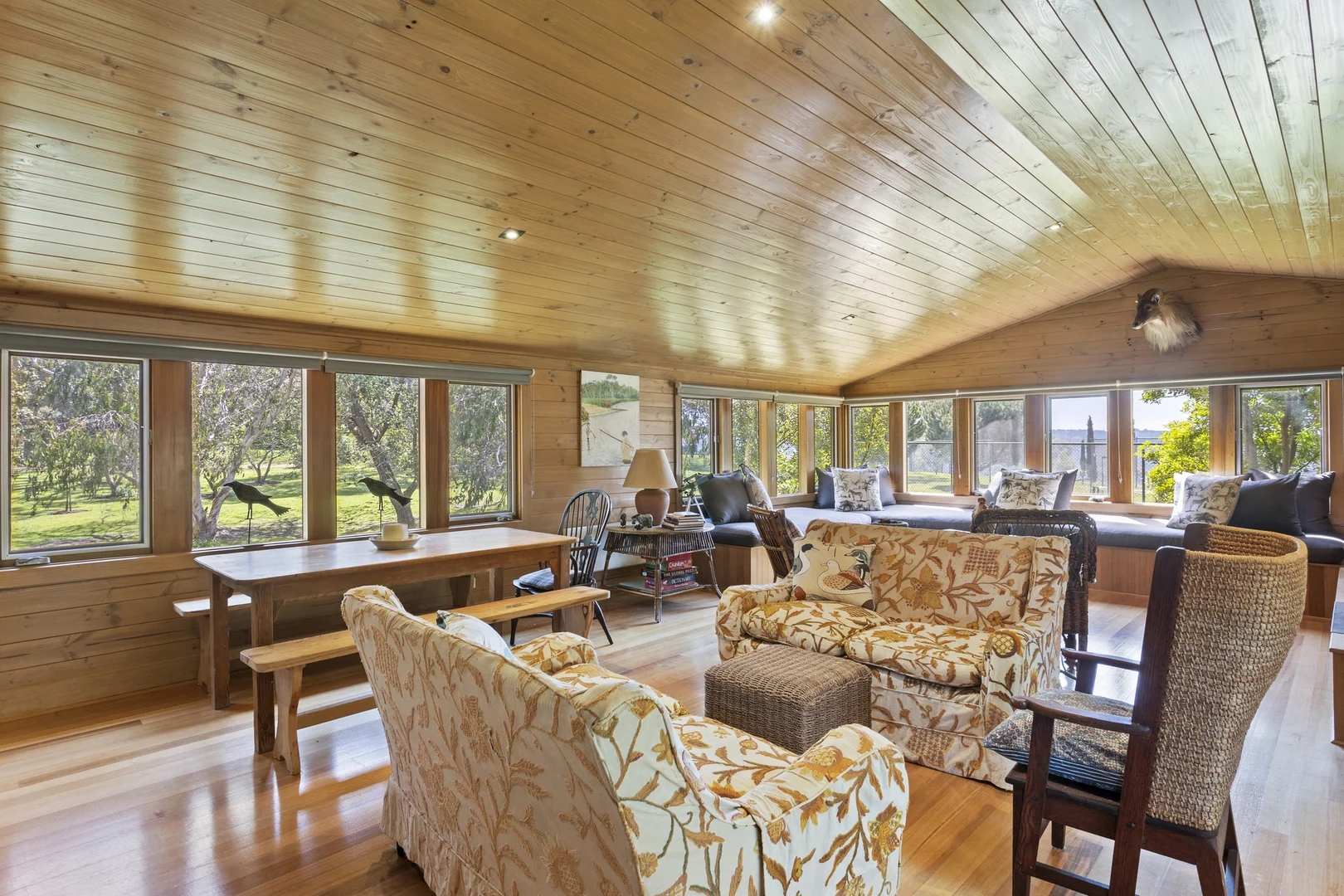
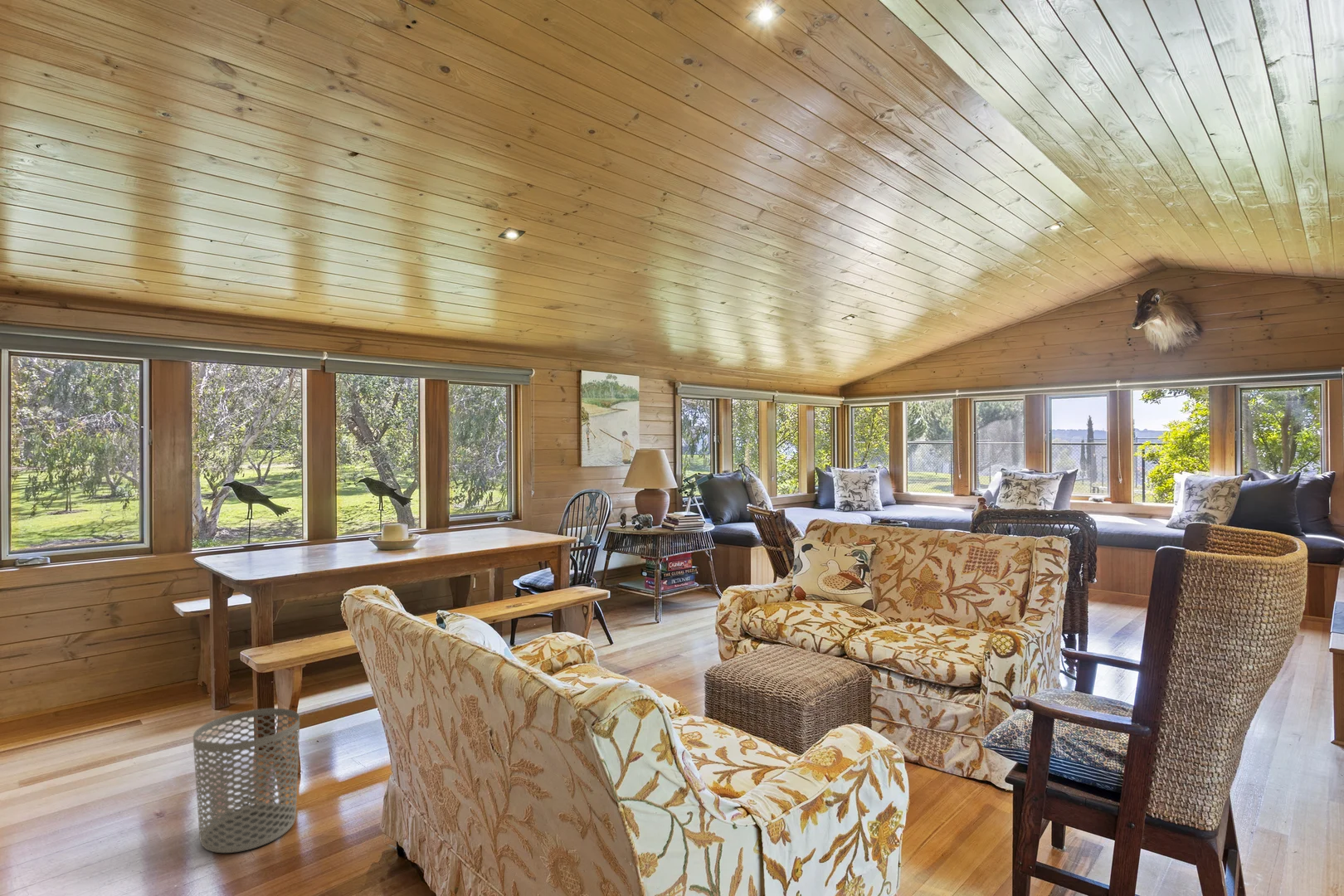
+ waste bin [192,708,300,854]
